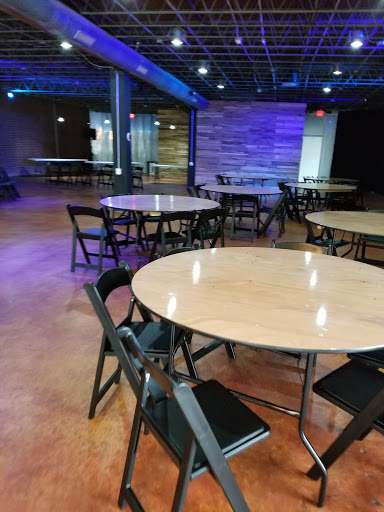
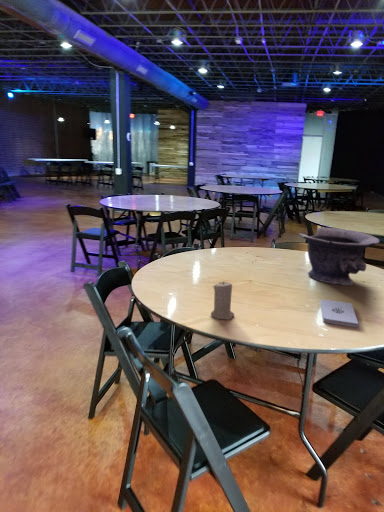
+ notepad [320,299,359,329]
+ decorative bowl [298,226,381,286]
+ candle [210,280,235,320]
